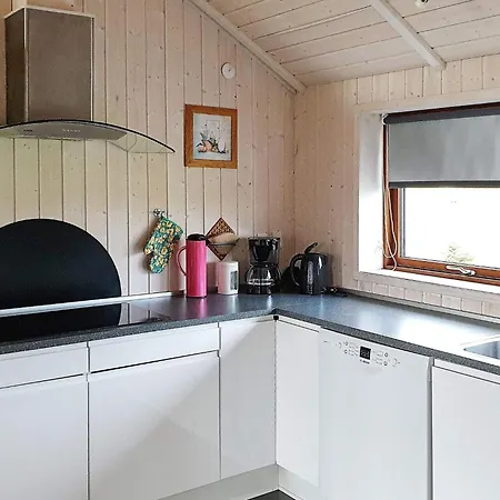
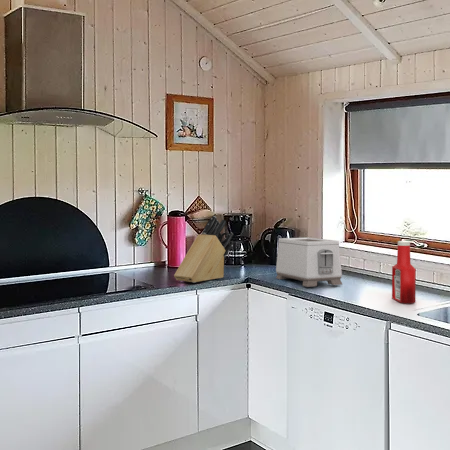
+ toaster [275,237,343,288]
+ knife block [173,215,234,284]
+ soap bottle [391,240,417,304]
